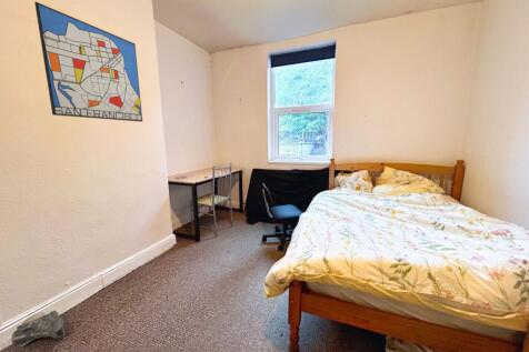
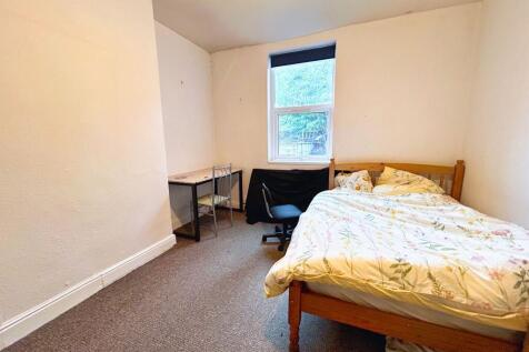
- sneaker [10,310,66,349]
- wall art [33,1,143,123]
